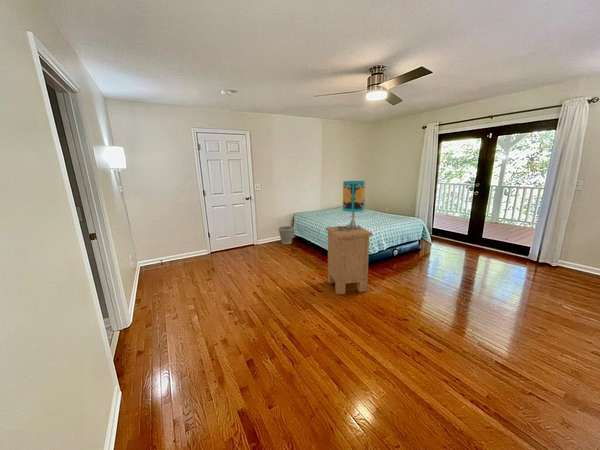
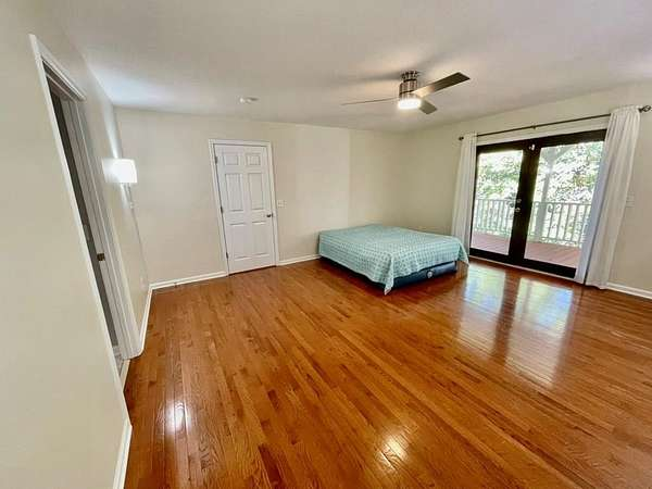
- table lamp [336,180,366,232]
- nightstand [325,225,373,296]
- wastebasket [277,225,295,245]
